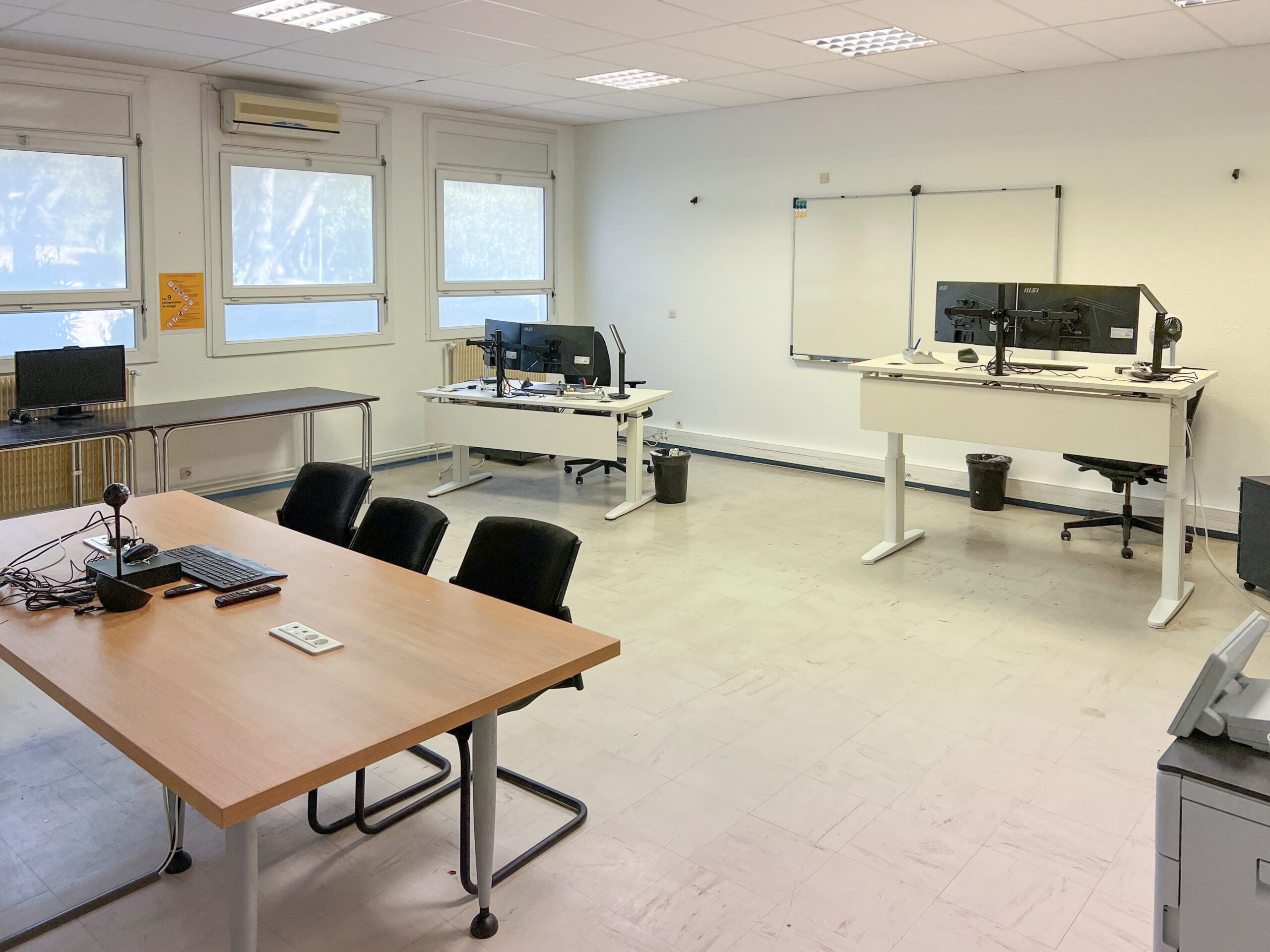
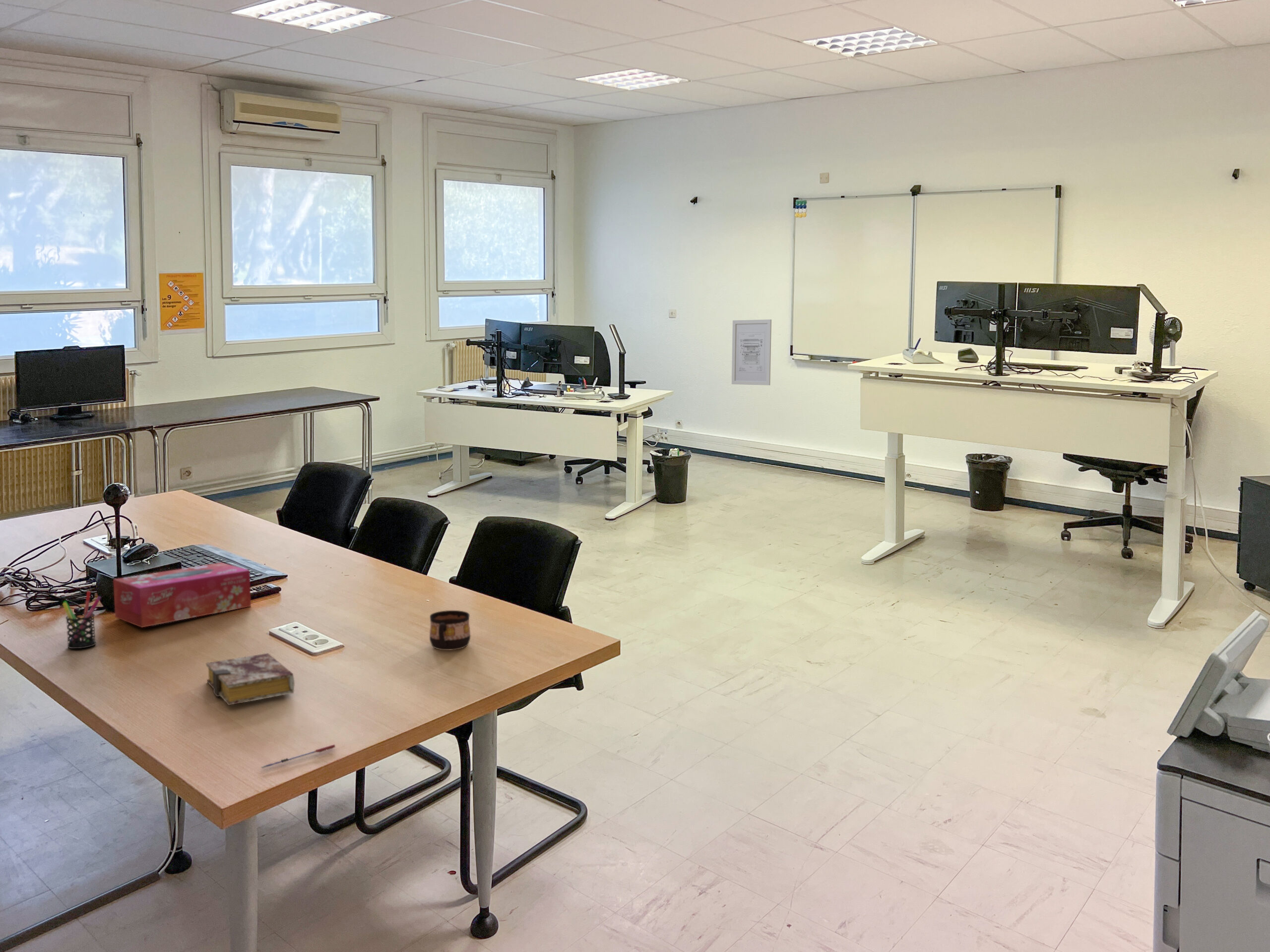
+ wall art [731,319,772,386]
+ pen [260,744,336,769]
+ tissue box [113,562,252,628]
+ book [206,653,295,706]
+ pen holder [62,591,102,649]
+ cup [429,610,471,651]
